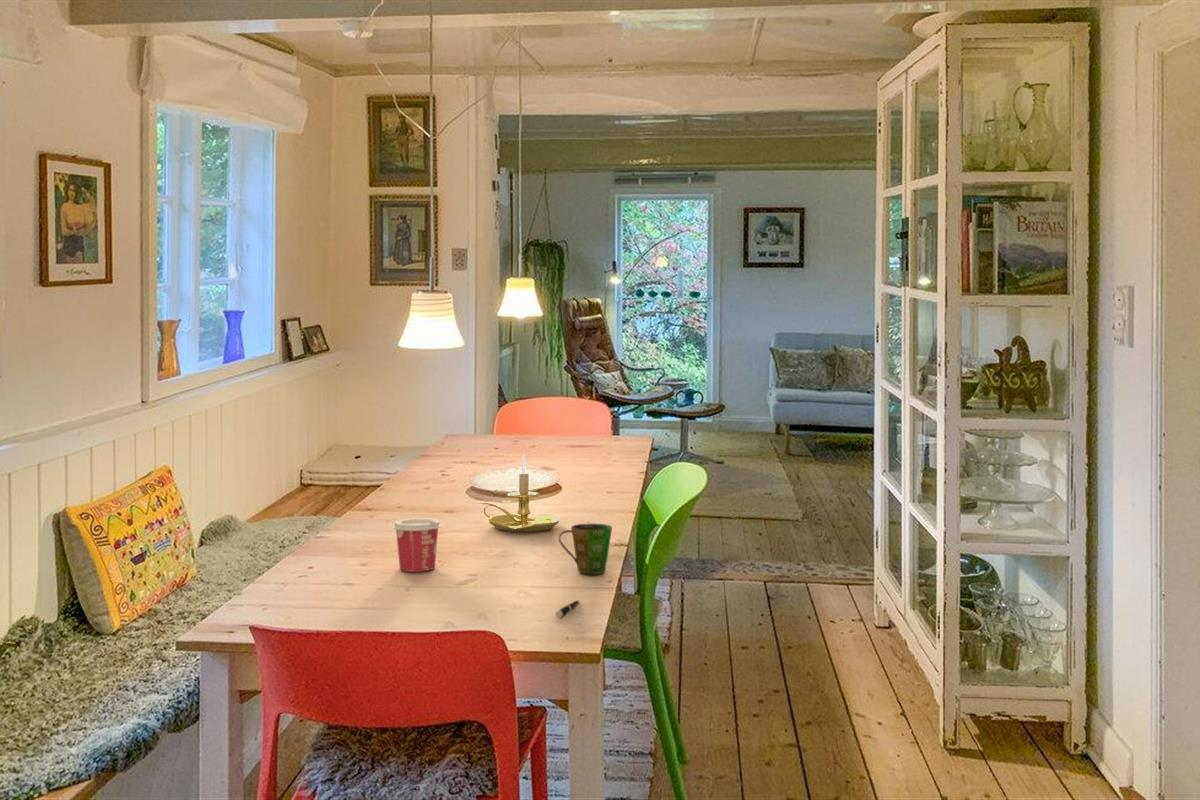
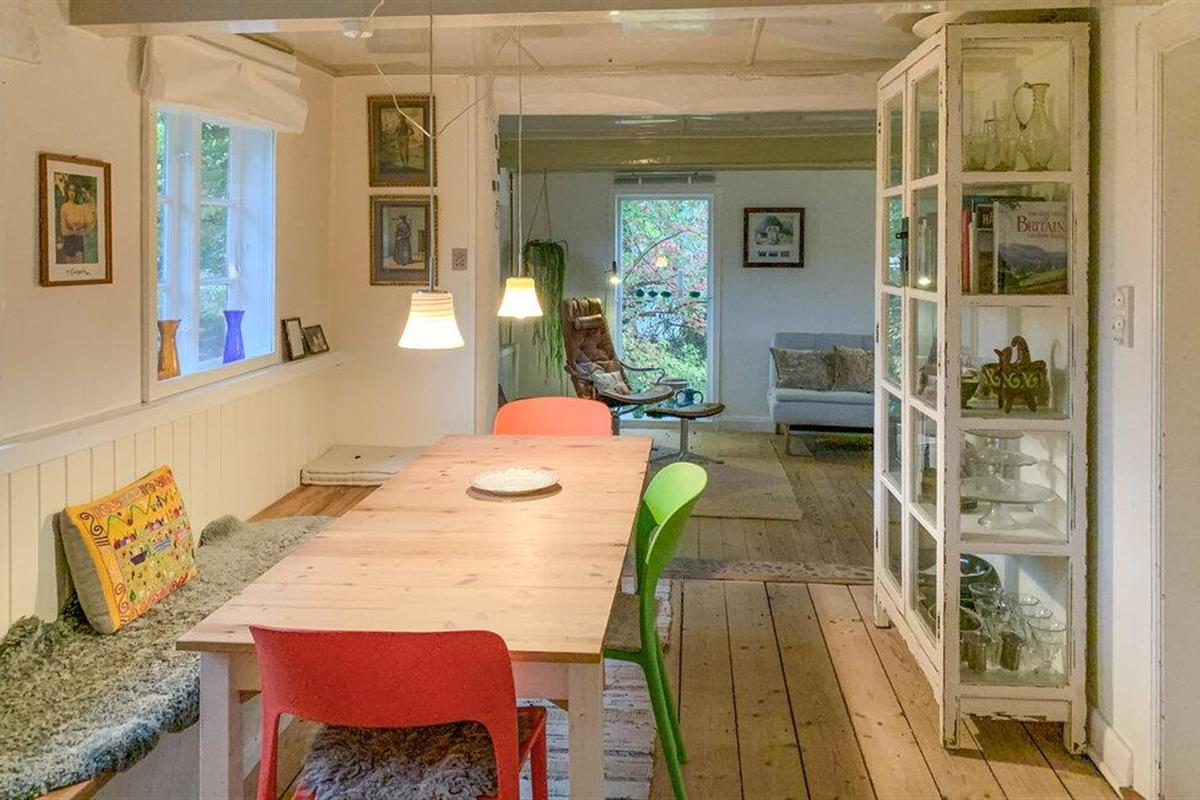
- pen [555,600,580,620]
- cup [392,517,443,572]
- candle holder [478,453,561,532]
- cup [558,523,613,575]
